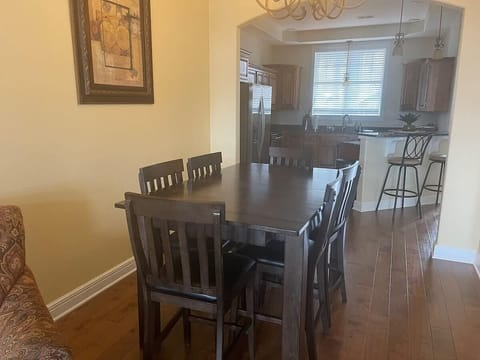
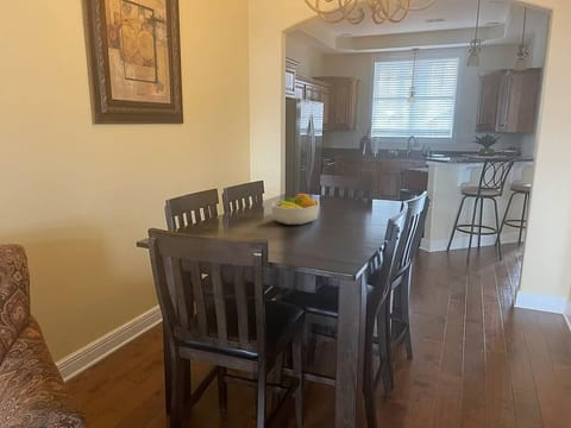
+ fruit bowl [271,191,320,226]
